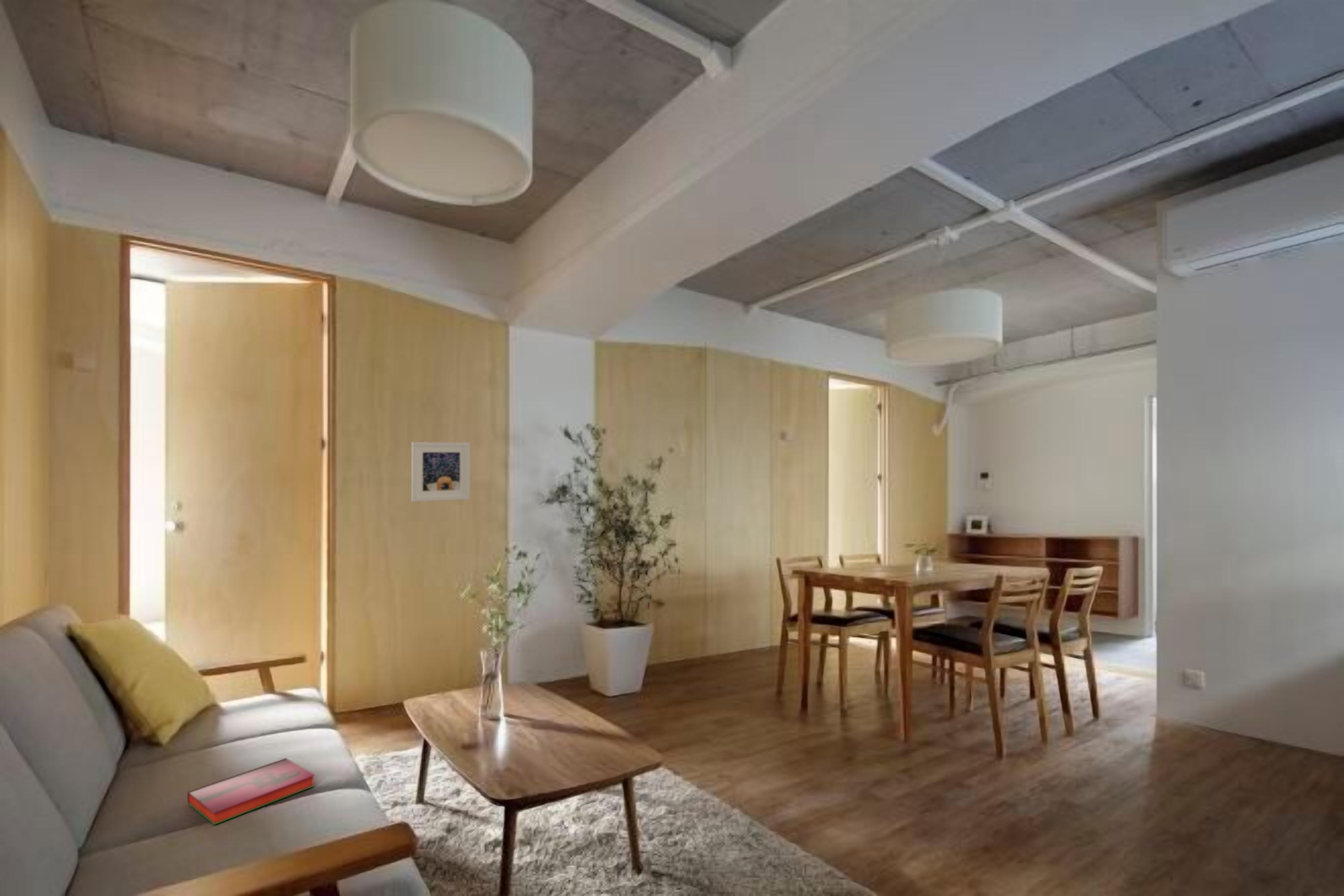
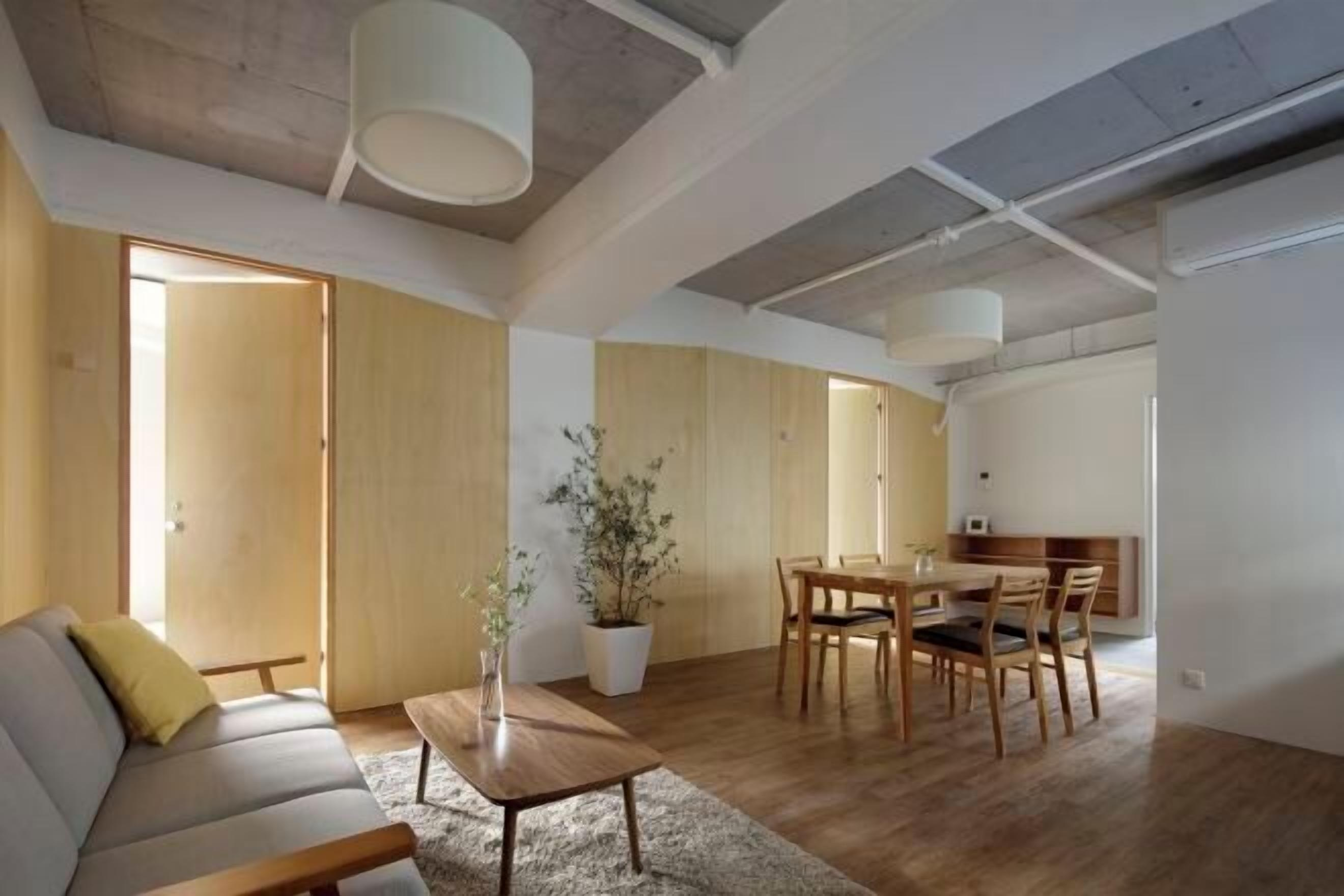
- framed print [411,441,470,502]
- hardback book [187,758,316,825]
